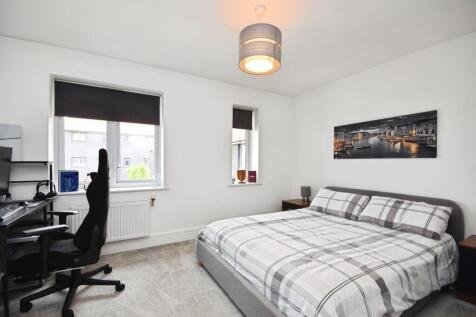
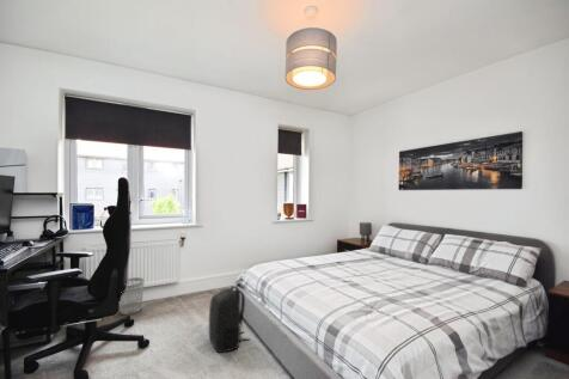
+ wastebasket [118,276,145,316]
+ backpack [208,285,251,354]
